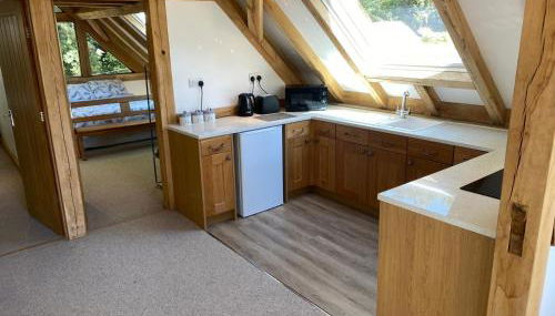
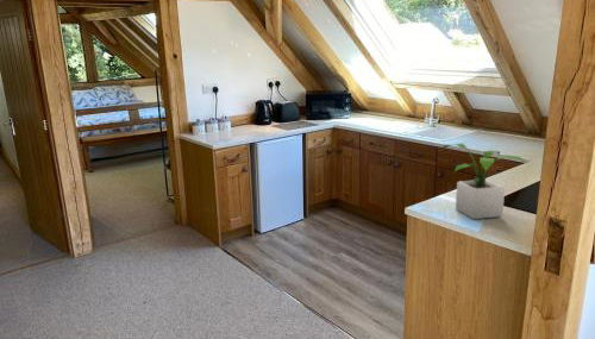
+ potted plant [441,143,528,220]
